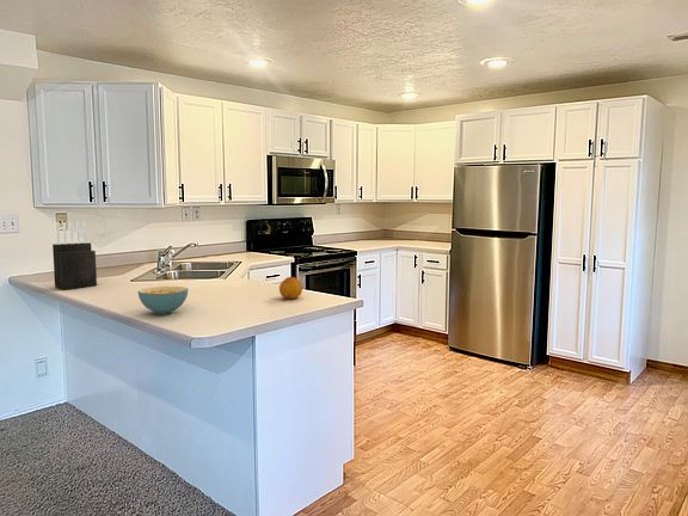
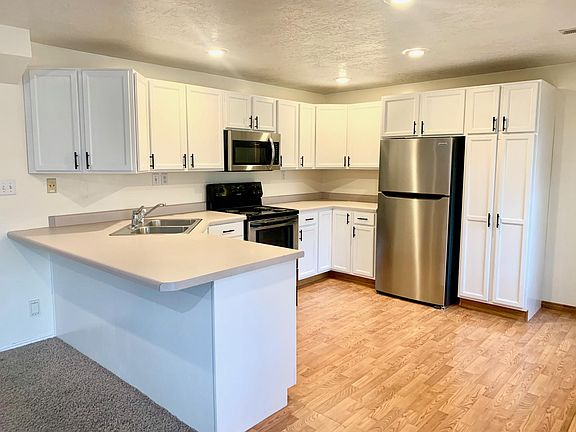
- fruit [278,276,303,300]
- cereal bowl [137,285,189,315]
- knife block [51,221,98,290]
